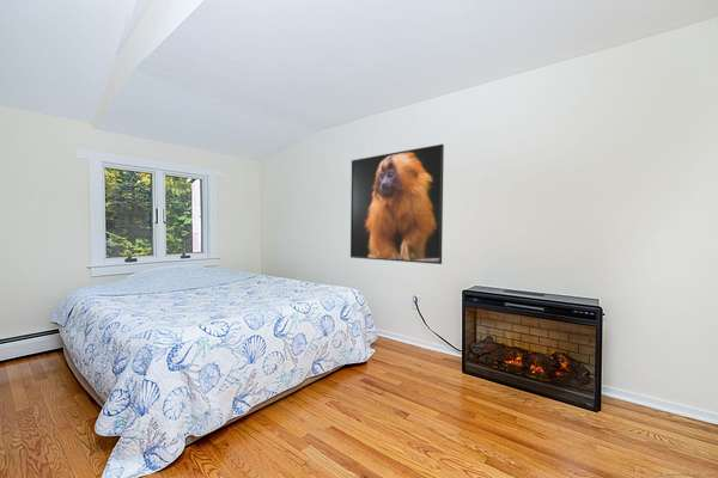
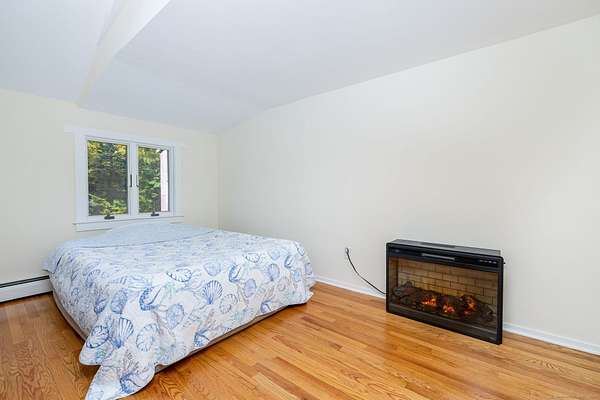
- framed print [349,143,445,265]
